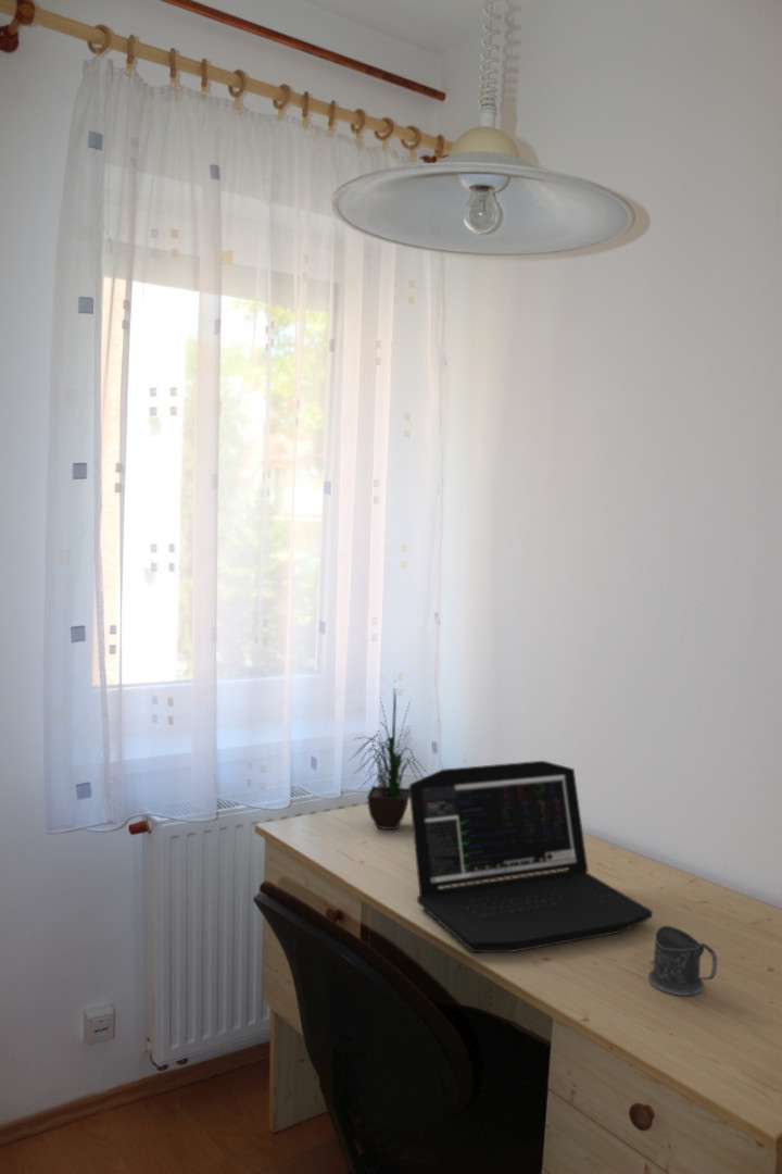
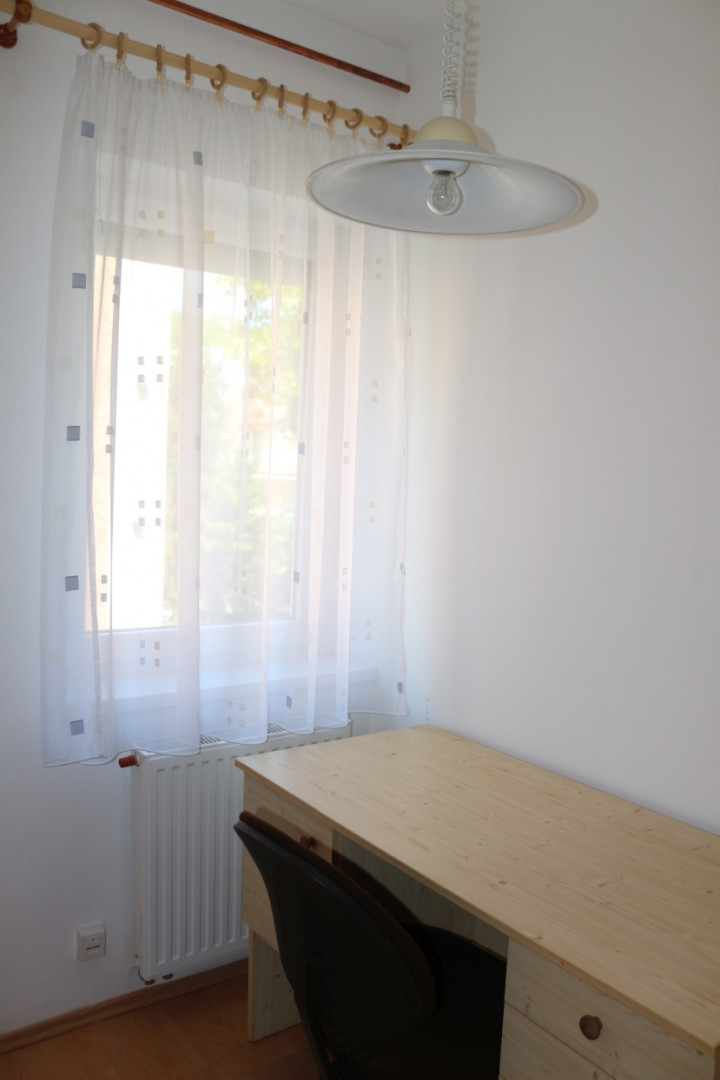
- laptop [407,760,654,953]
- mug [647,924,718,997]
- potted plant [349,670,429,830]
